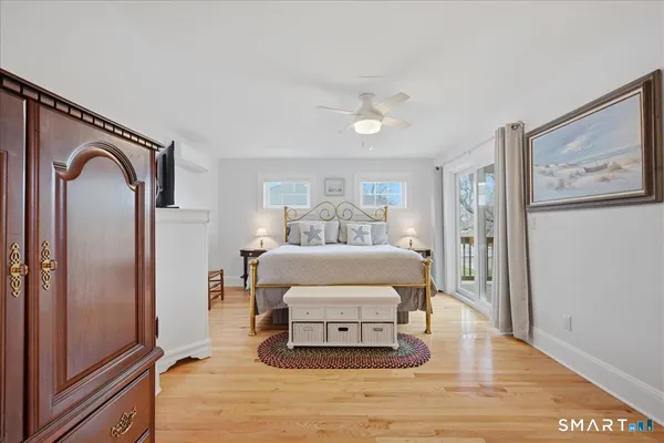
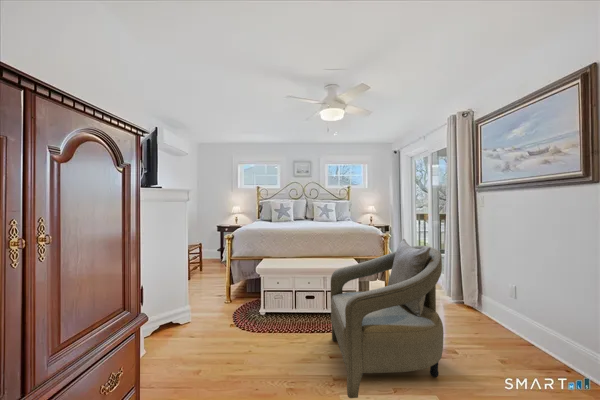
+ armchair [330,238,445,399]
